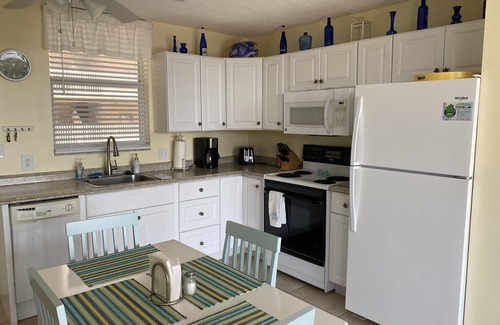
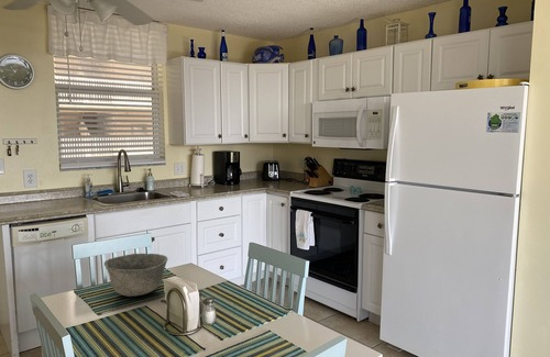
+ bowl [103,253,168,298]
